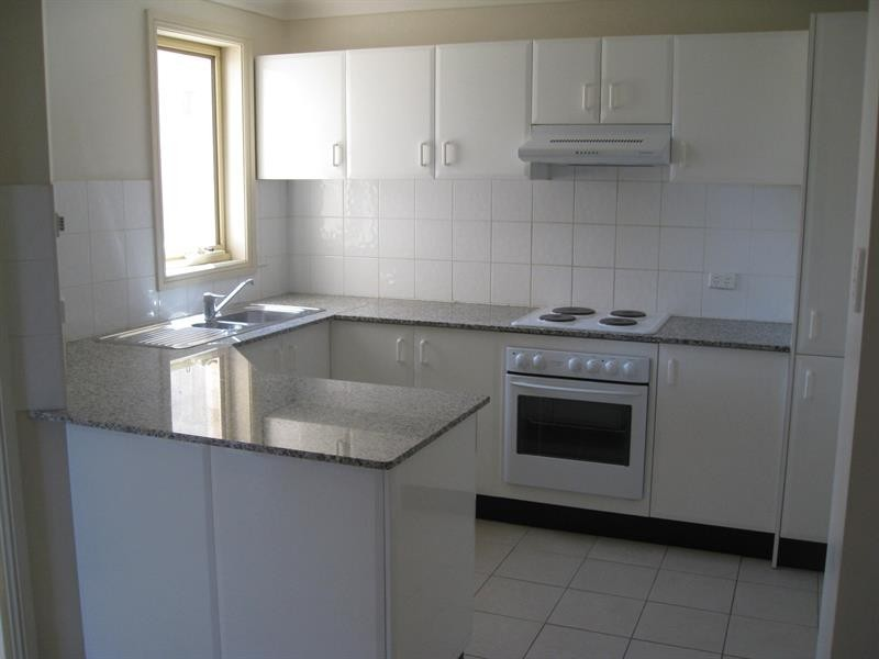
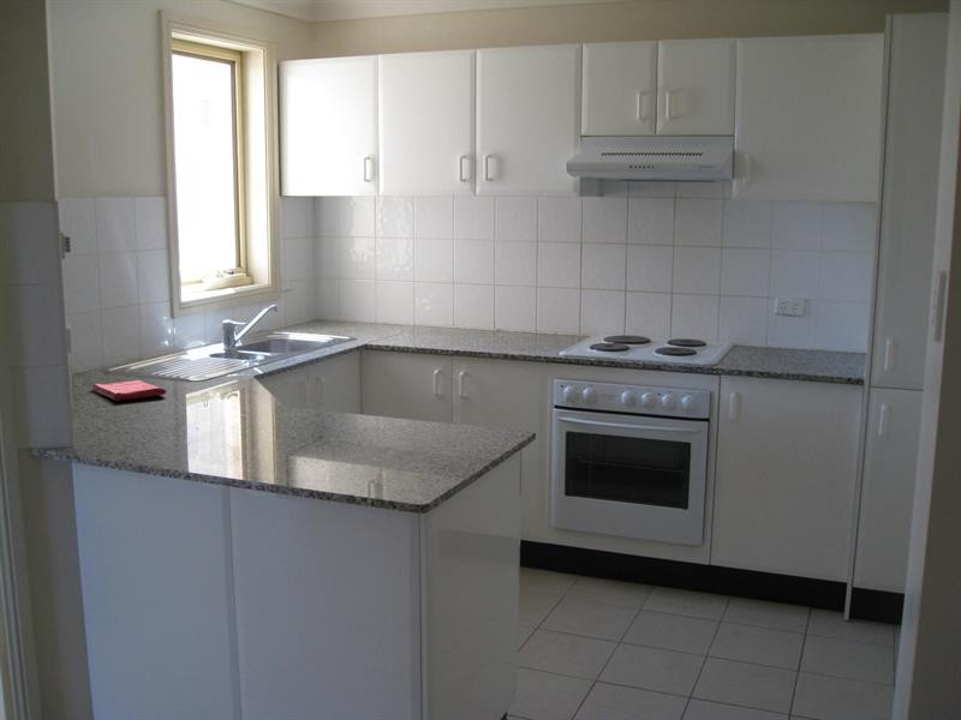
+ dish towel [91,379,167,402]
